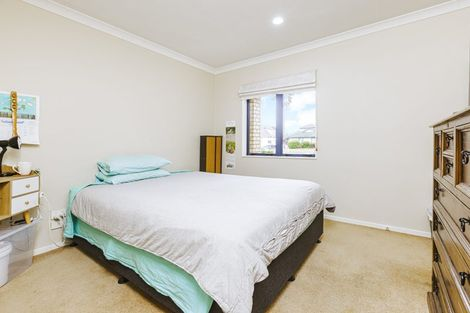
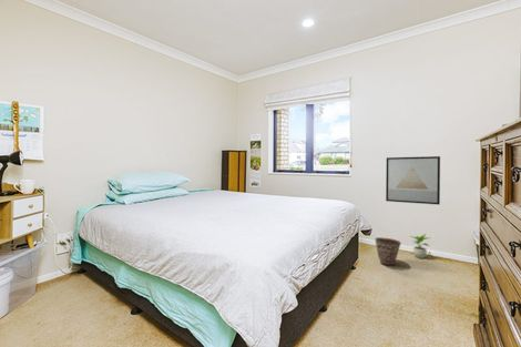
+ potted plant [410,233,431,259]
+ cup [374,236,402,266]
+ wall art [385,155,441,206]
